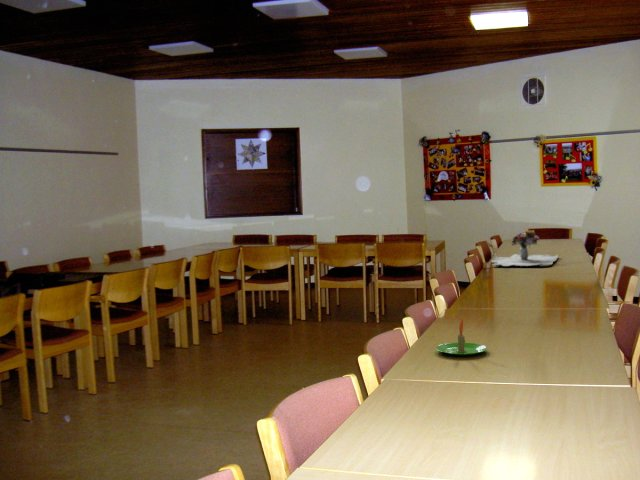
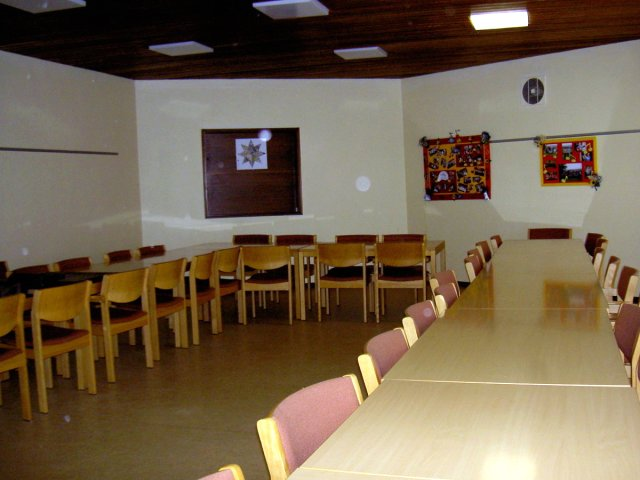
- flower arrangement [485,229,559,267]
- candle [435,318,488,356]
